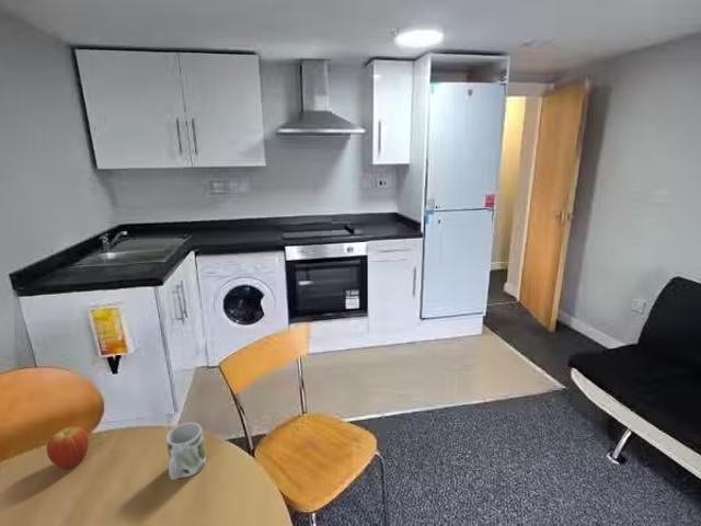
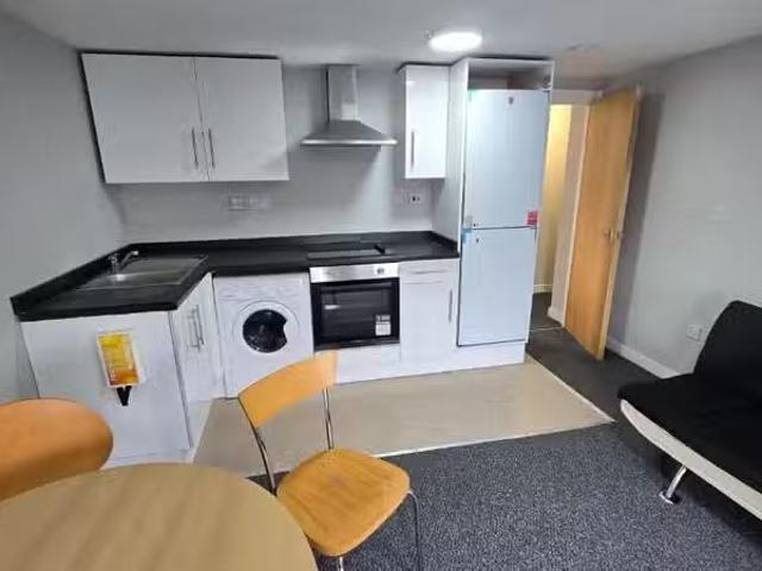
- fruit [46,425,90,470]
- mug [165,422,207,481]
